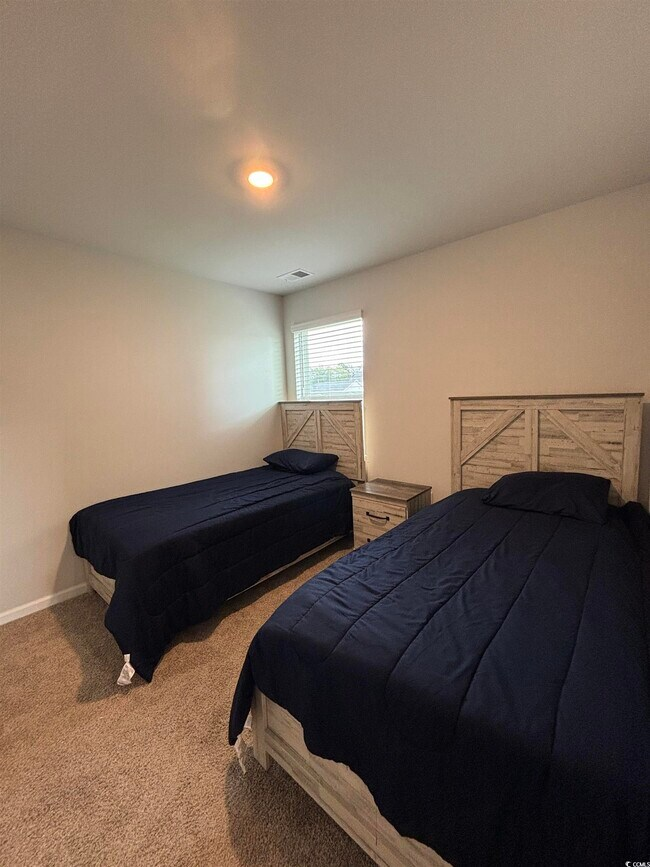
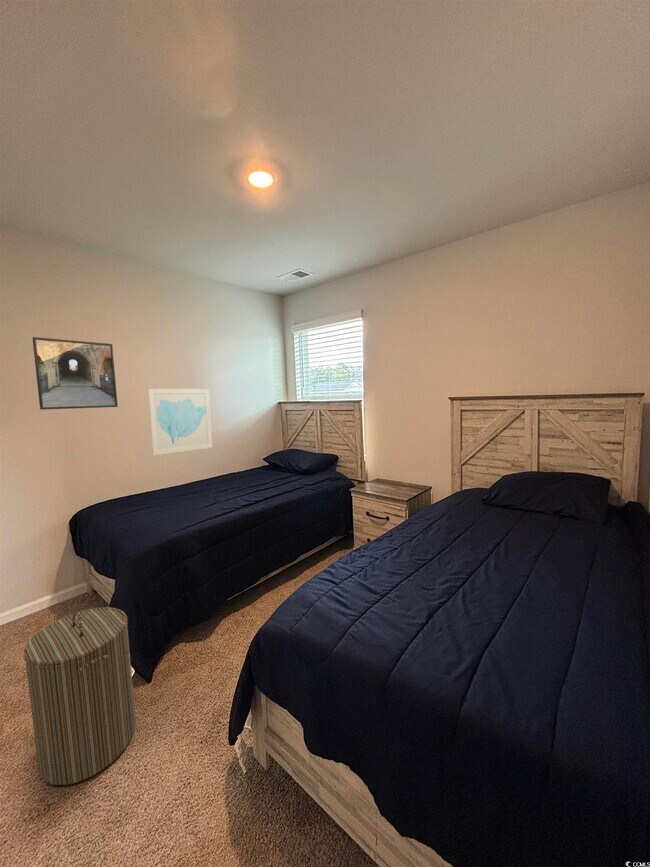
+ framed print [31,336,119,410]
+ laundry hamper [23,606,137,786]
+ wall art [147,388,213,456]
